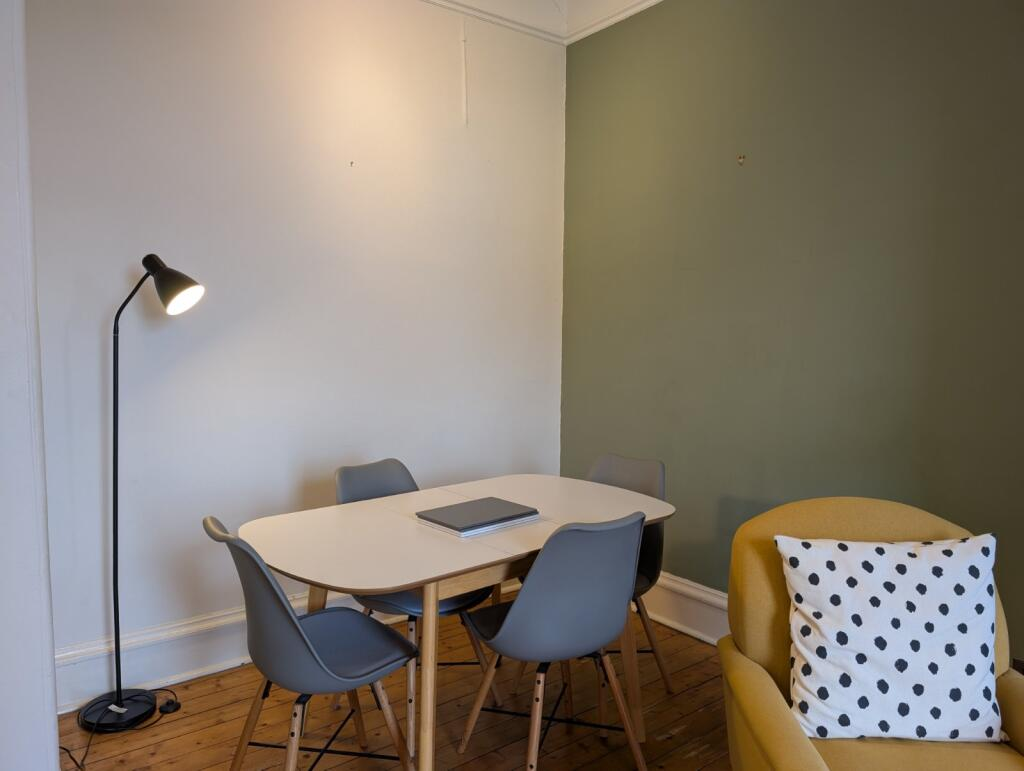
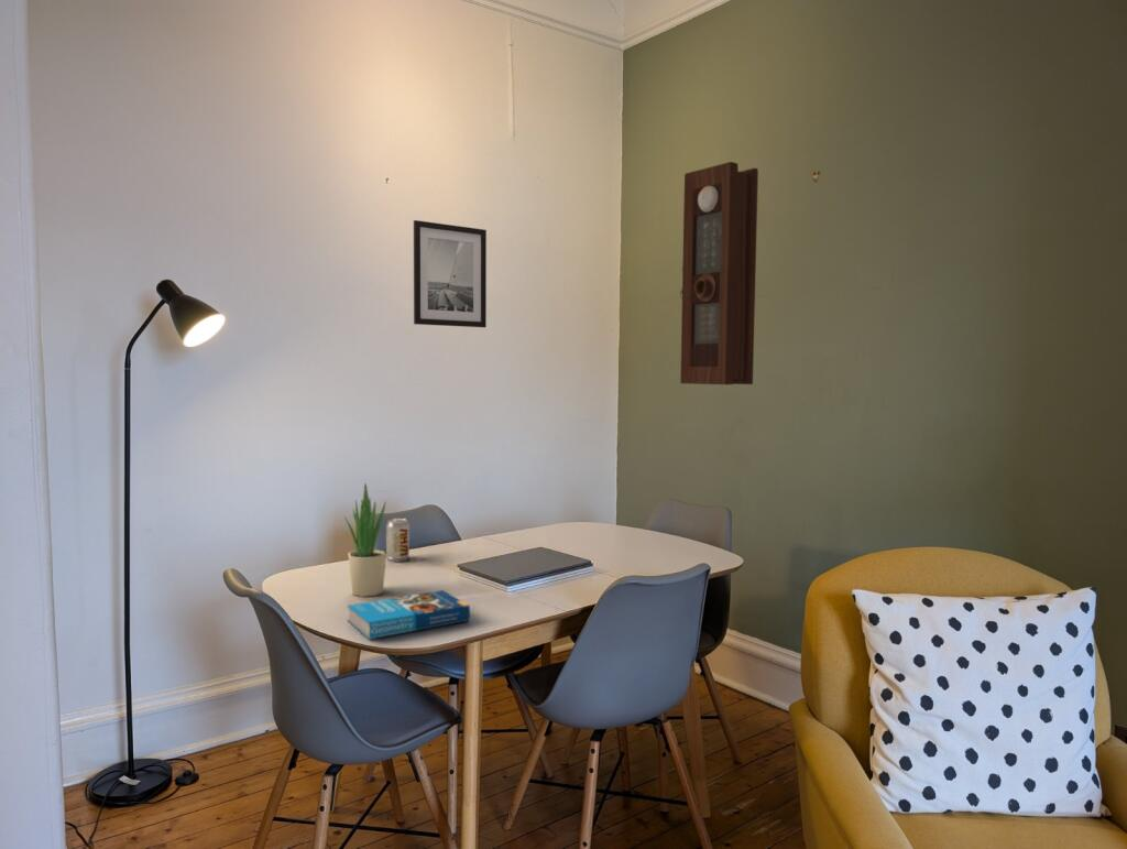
+ pendulum clock [679,161,759,385]
+ beverage can [385,518,411,563]
+ book [347,589,471,641]
+ wall art [413,219,488,328]
+ potted plant [343,483,387,598]
